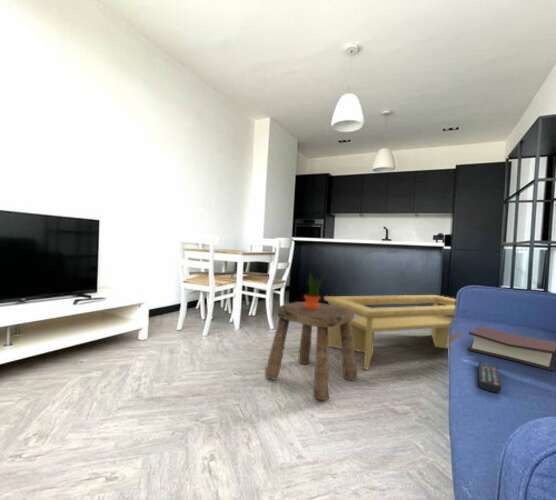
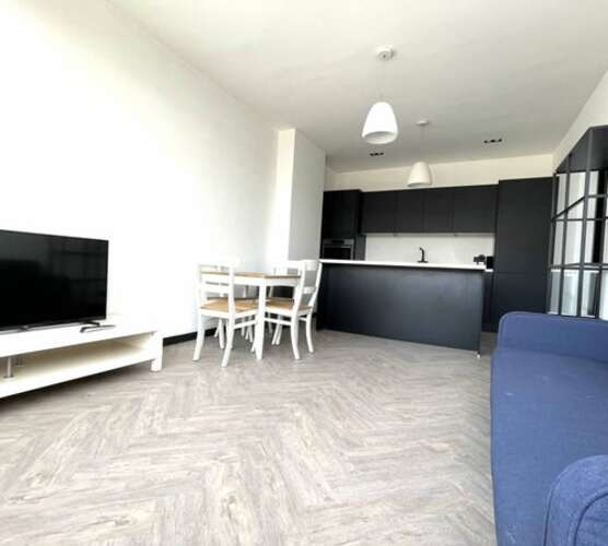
- remote control [478,361,502,393]
- hardback book [467,326,556,372]
- potted plant [303,269,329,309]
- coffee table [323,294,465,371]
- stool [264,301,358,401]
